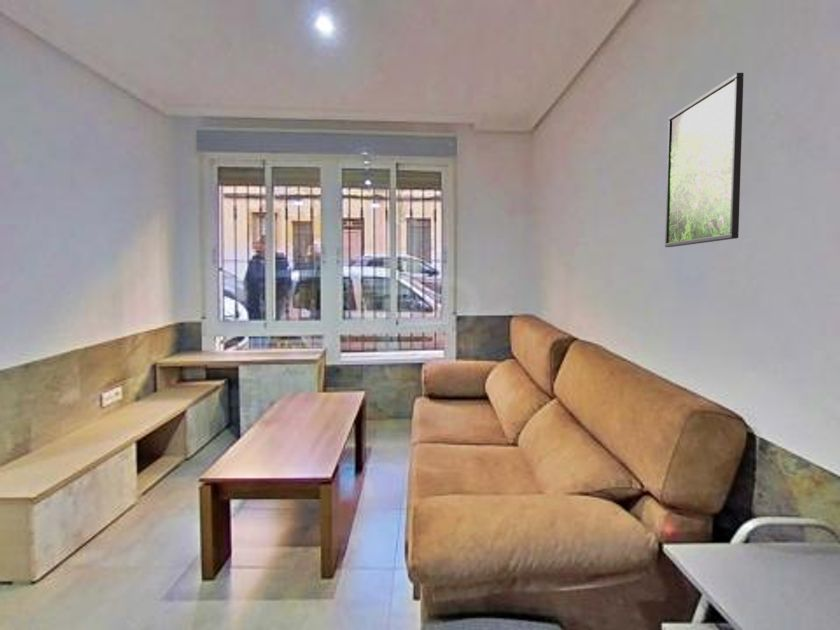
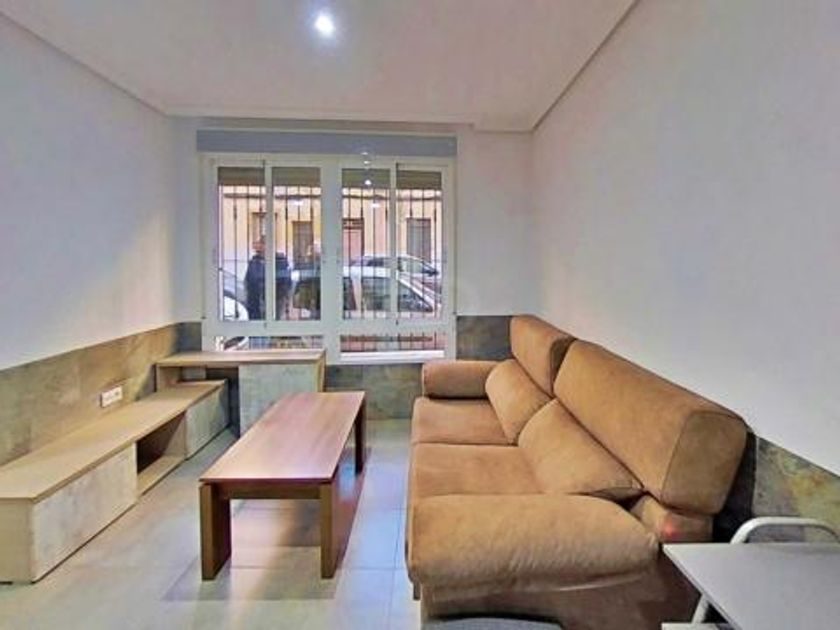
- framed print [664,72,745,248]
